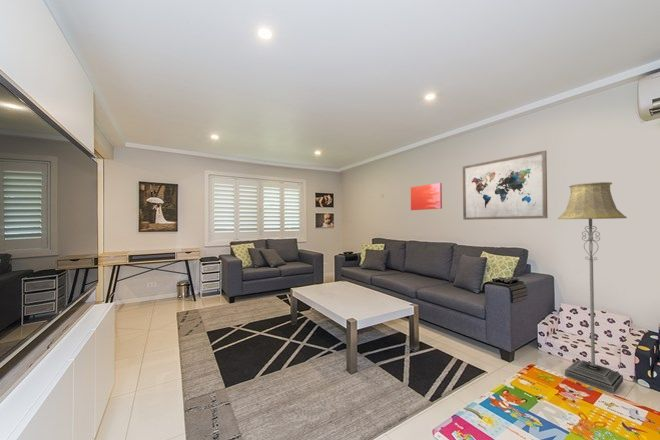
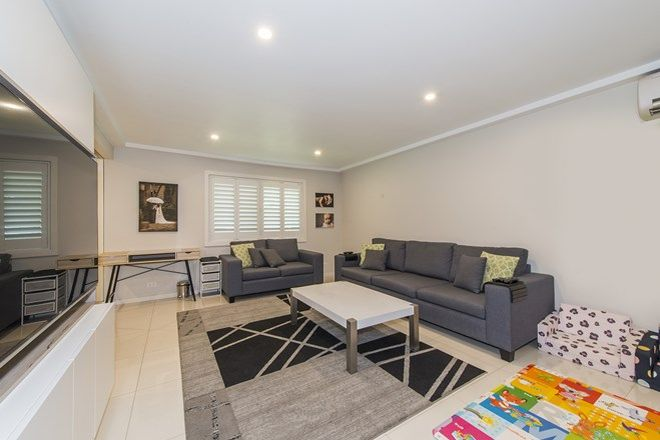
- wall art [410,182,443,211]
- wall art [462,149,548,221]
- floor lamp [557,181,628,395]
